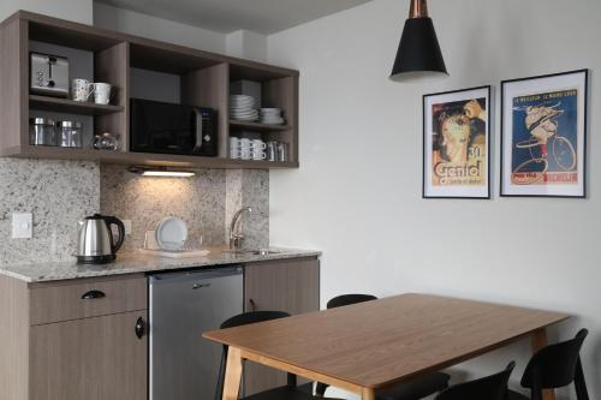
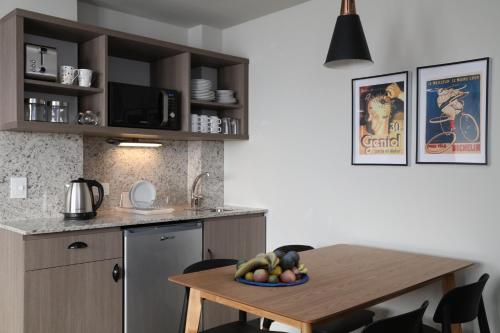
+ fruit bowl [233,249,310,287]
